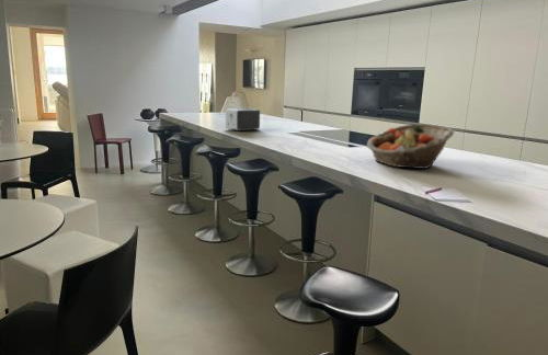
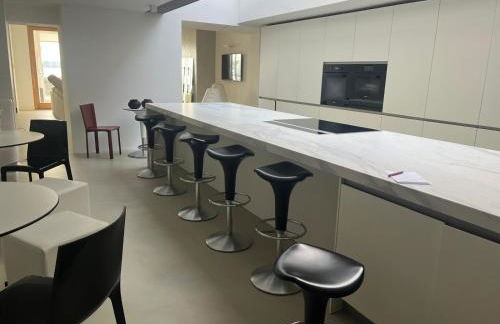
- toaster [225,107,261,131]
- fruit basket [366,123,455,170]
